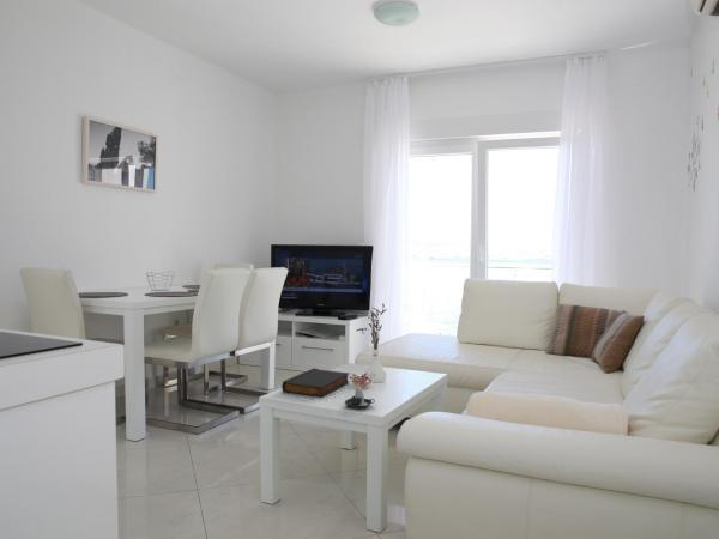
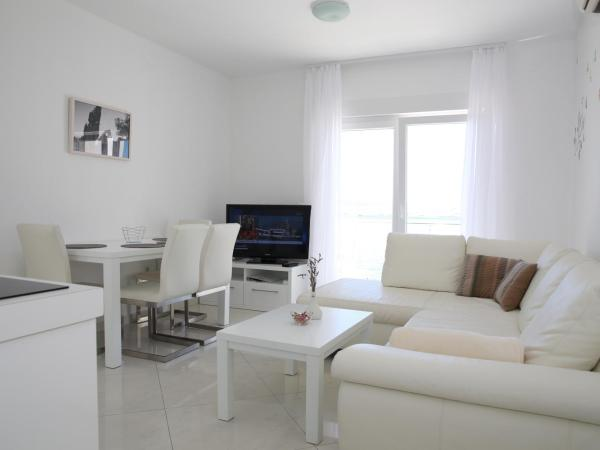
- candle [344,381,376,410]
- book [280,367,351,399]
